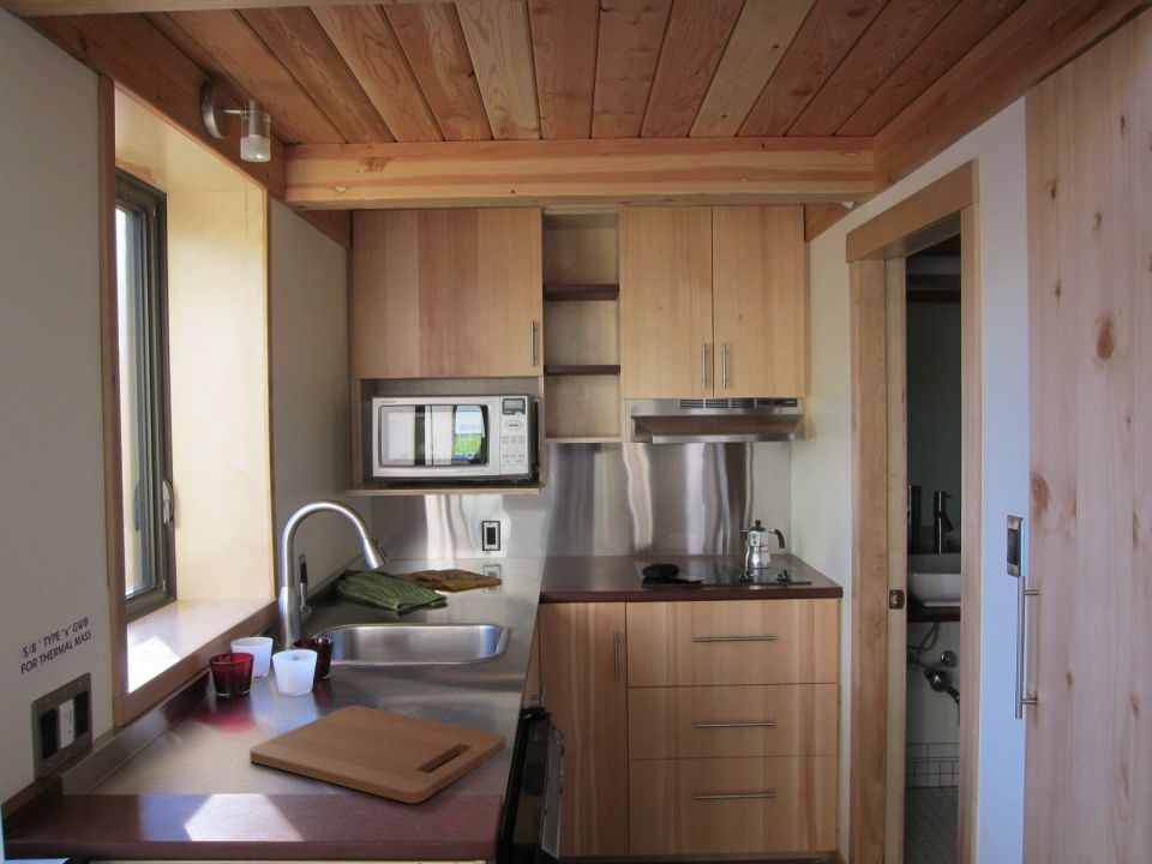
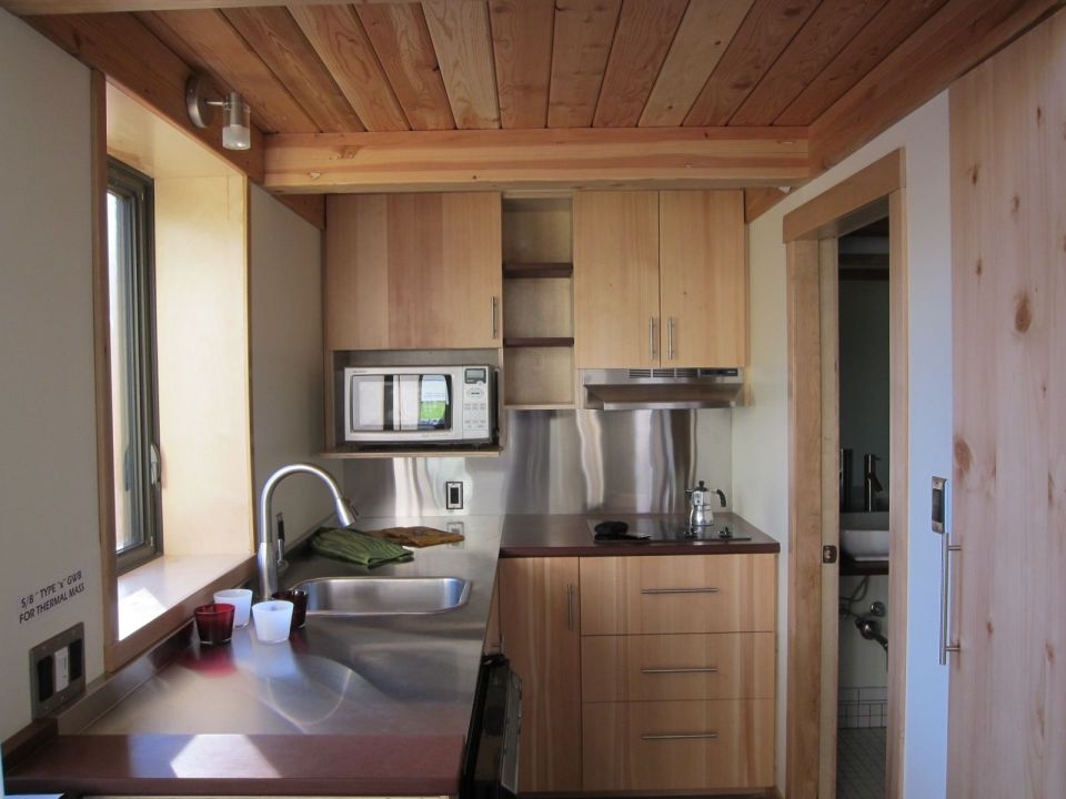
- cutting board [248,704,506,804]
